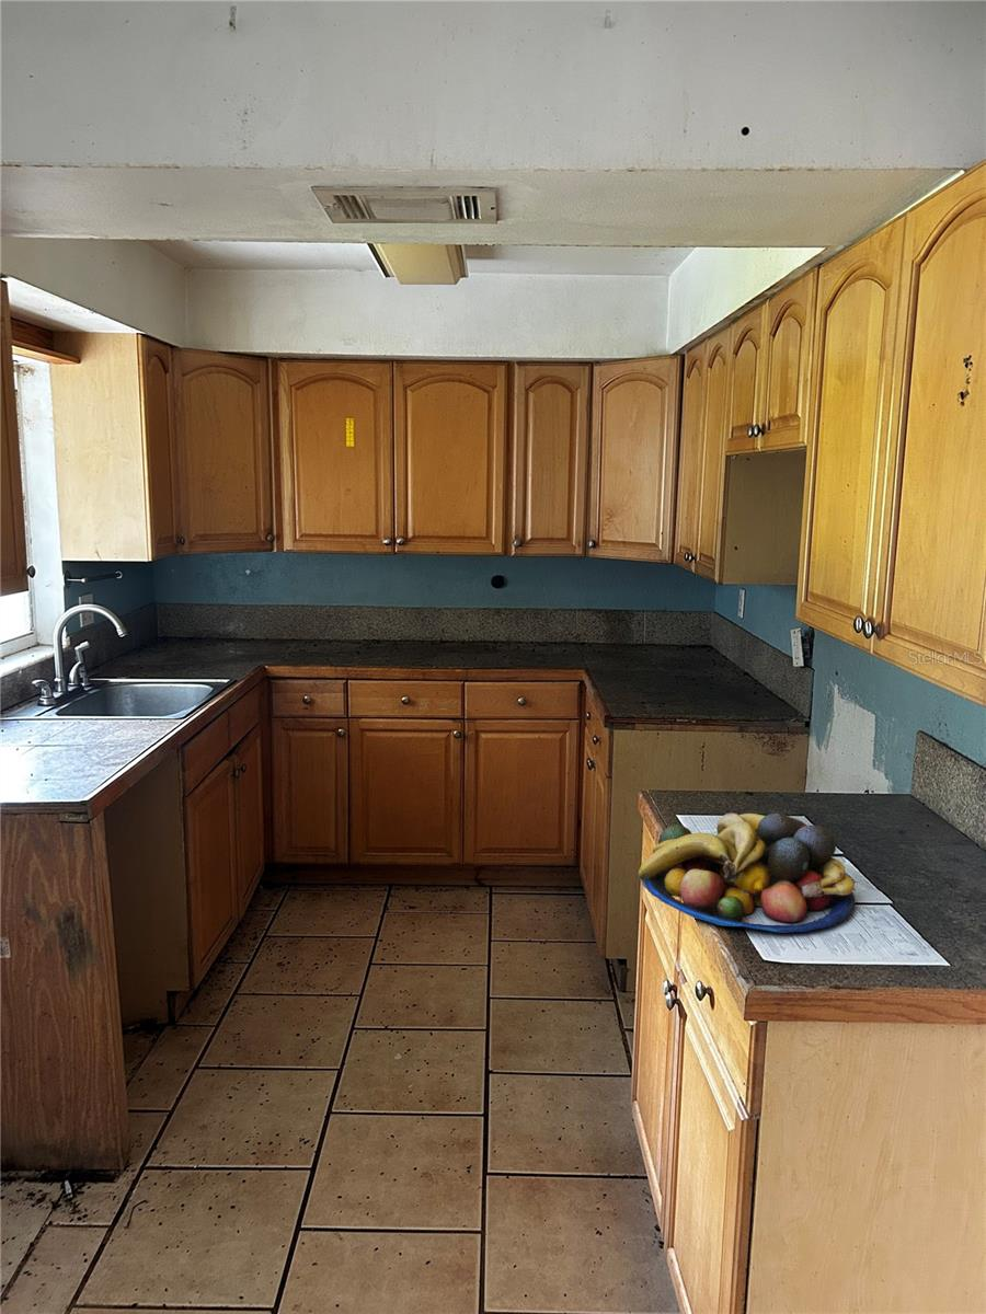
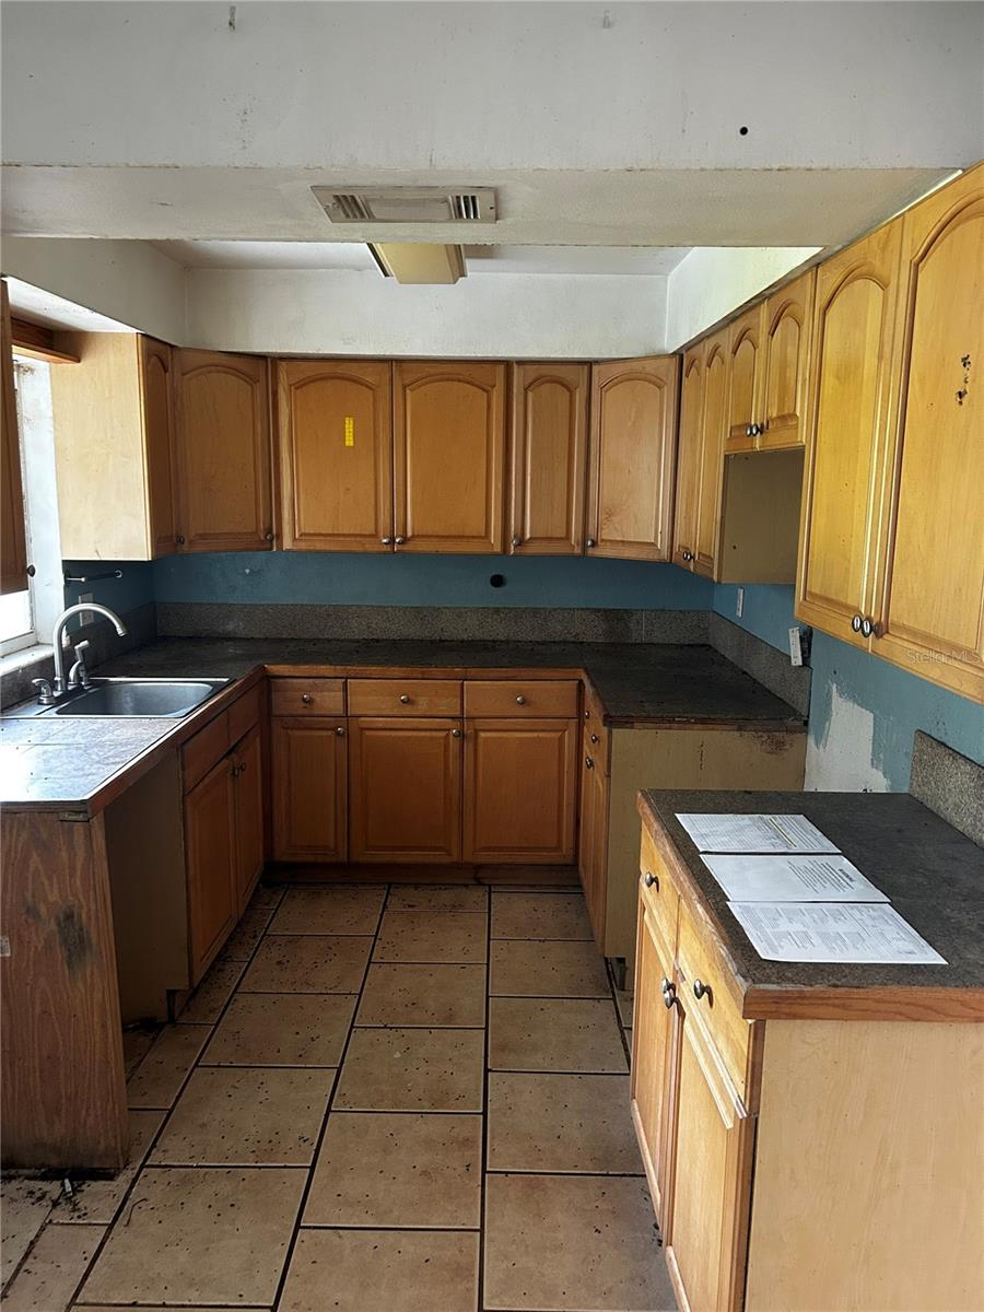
- fruit bowl [638,811,856,934]
